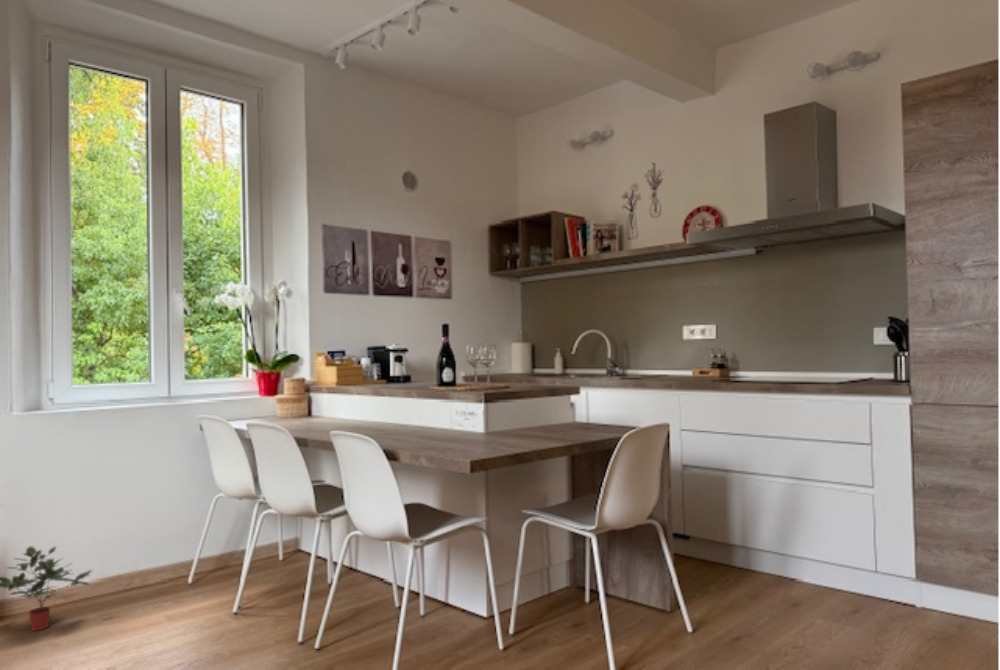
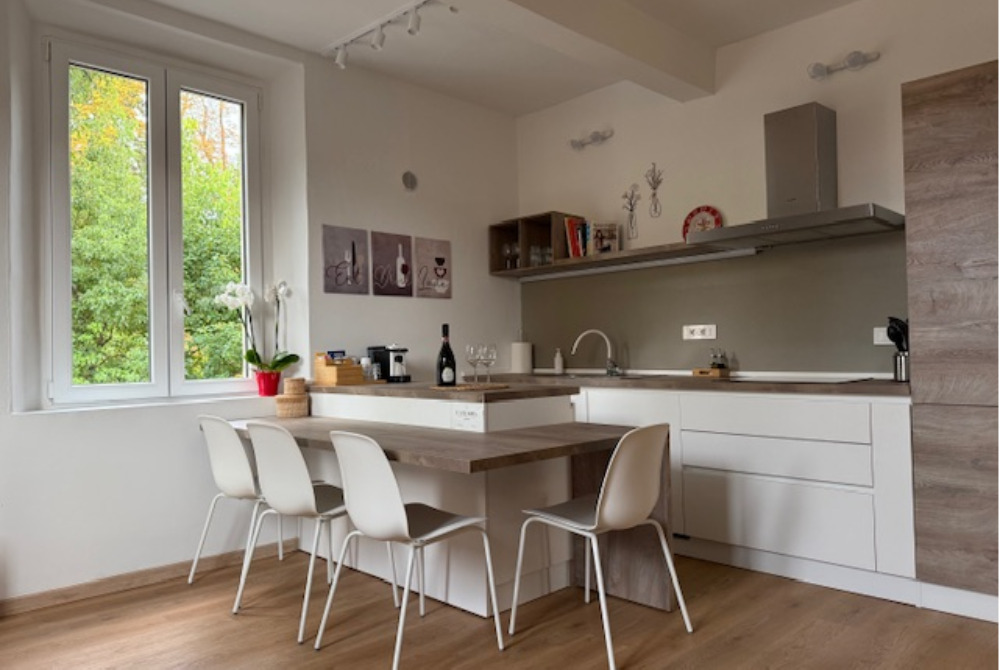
- potted plant [0,545,94,632]
